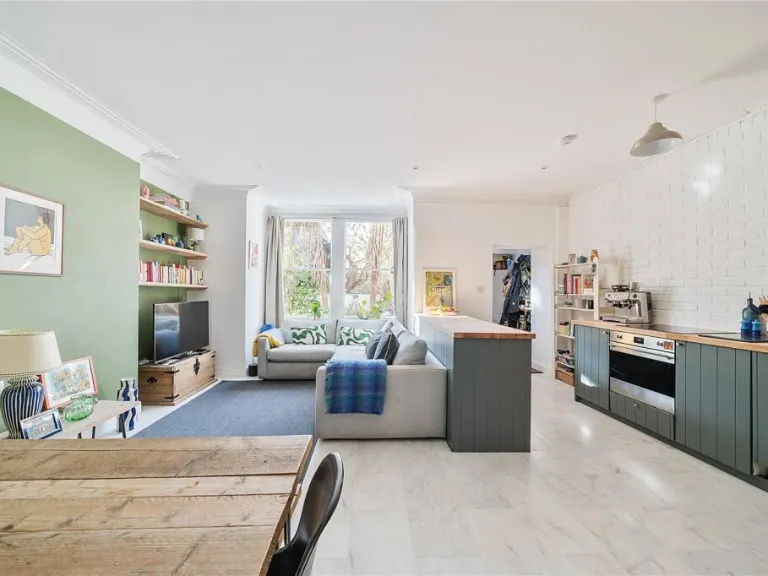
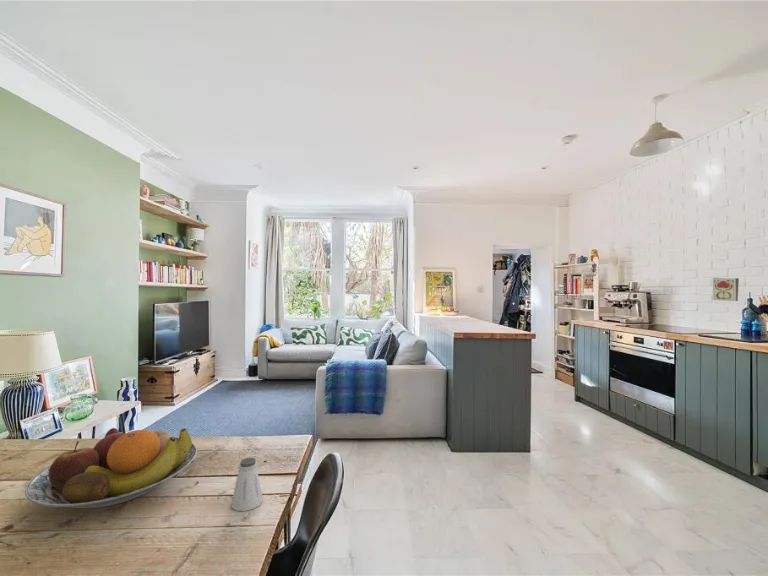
+ decorative tile [712,277,740,302]
+ saltshaker [231,457,264,512]
+ fruit bowl [24,427,198,509]
